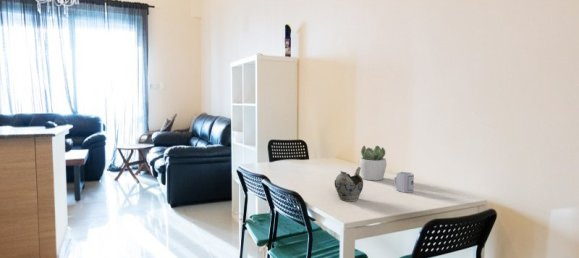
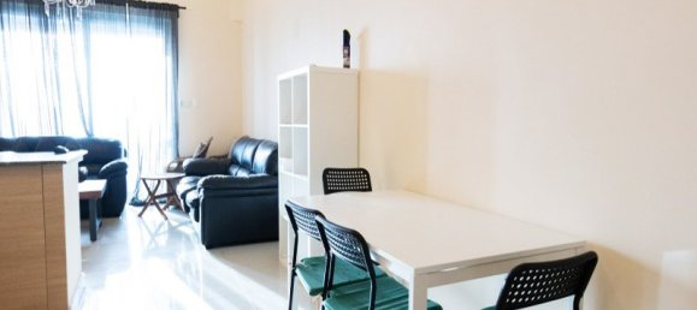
- teapot [334,166,364,202]
- succulent plant [358,145,387,182]
- cup [393,171,415,193]
